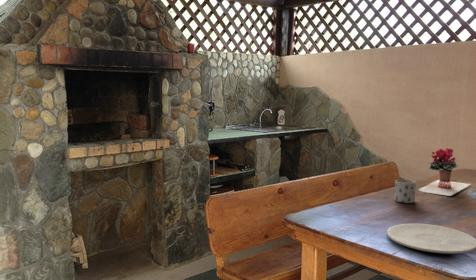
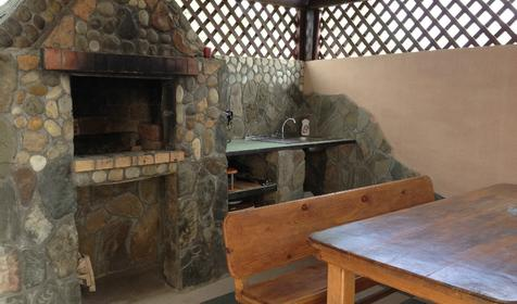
- potted flower [418,147,472,197]
- mug [394,179,417,204]
- plate [386,223,476,255]
